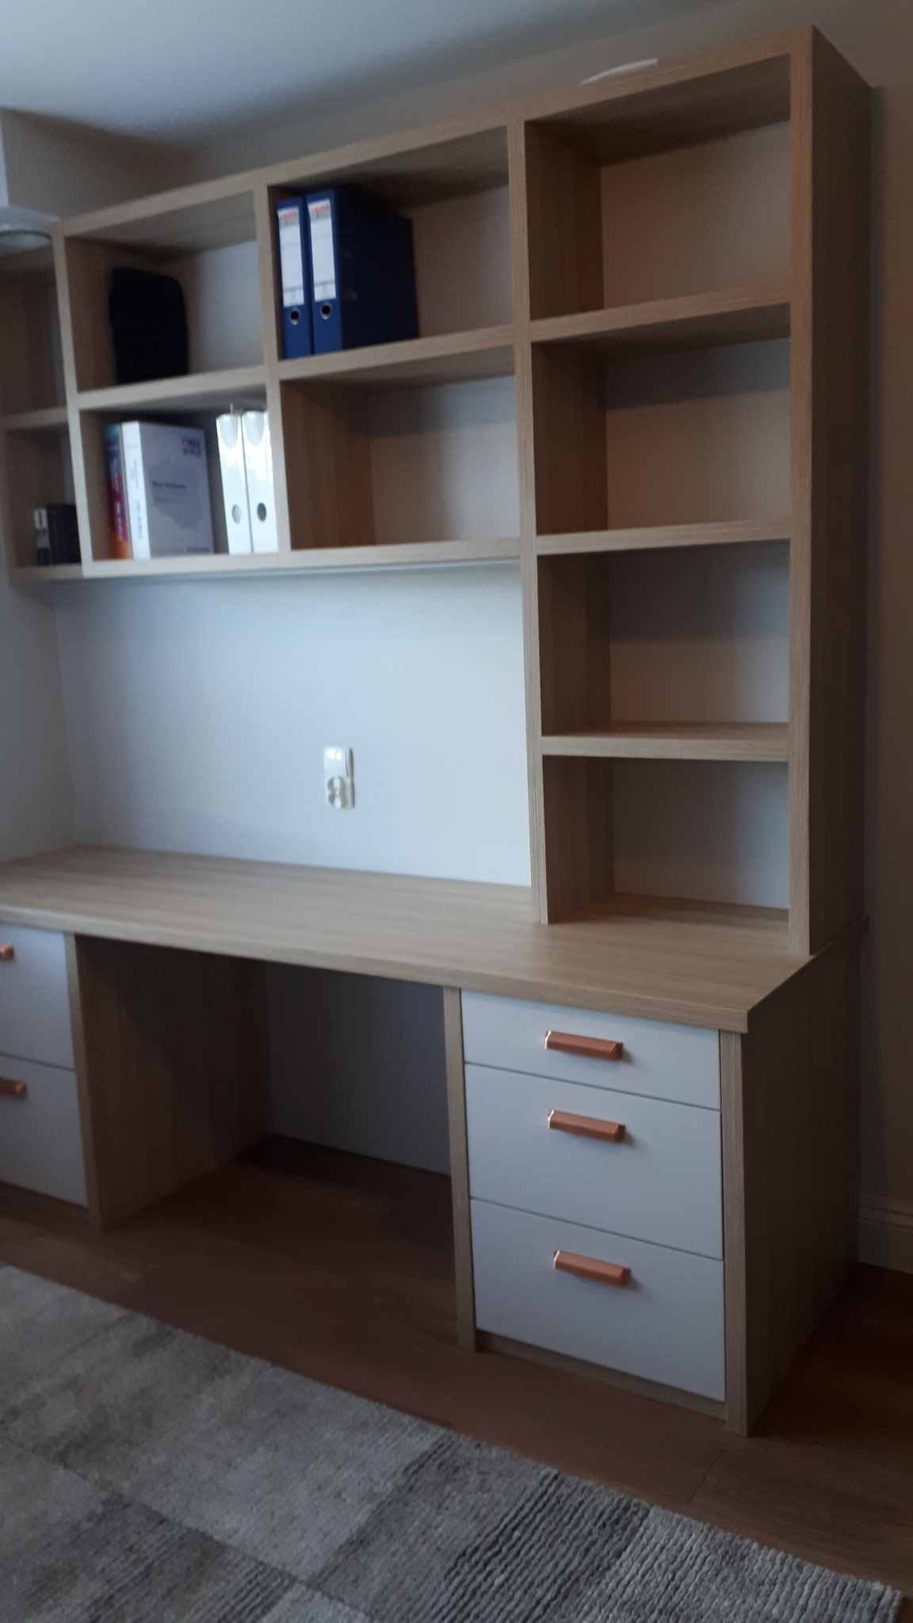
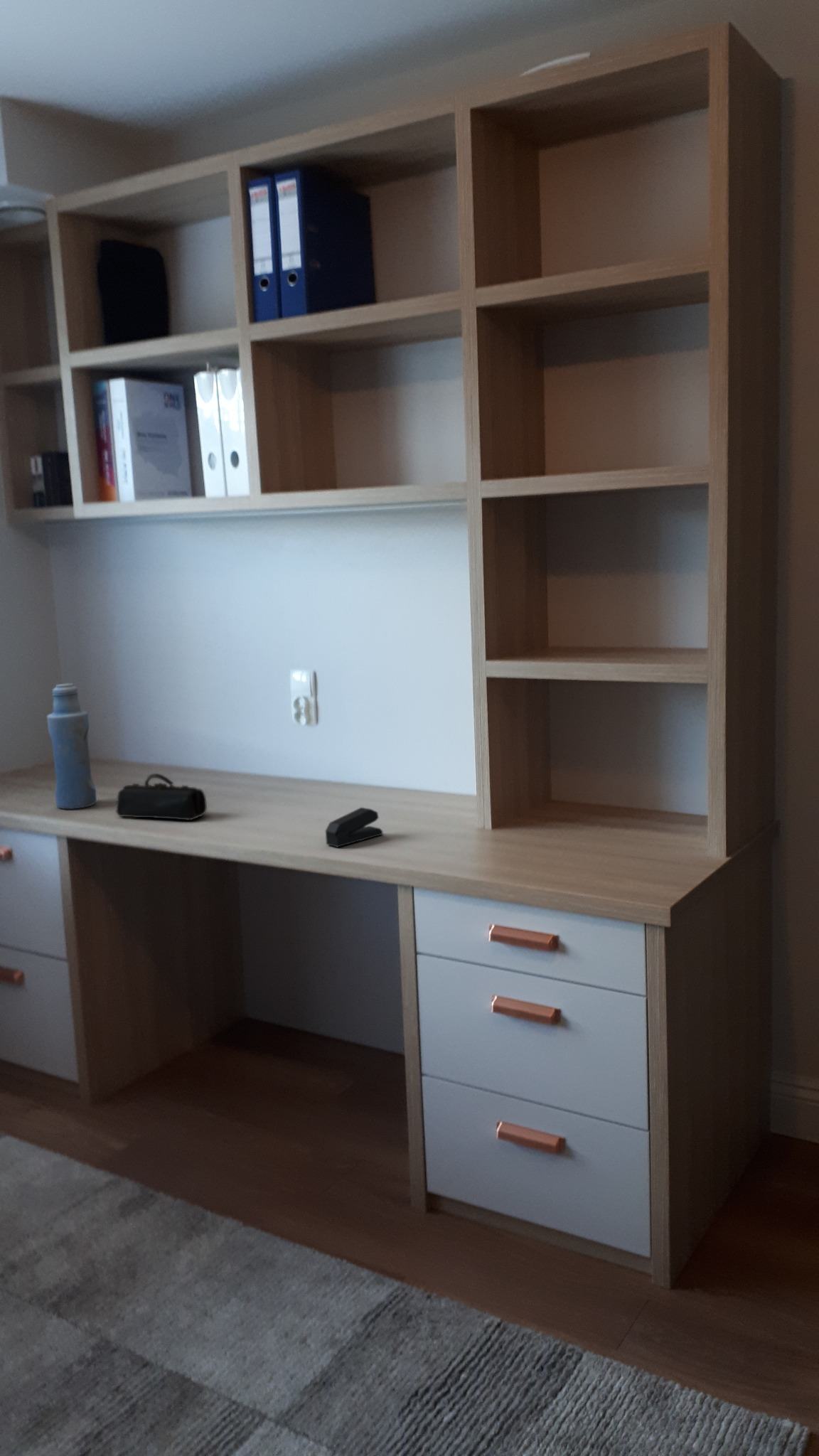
+ bottle [46,683,97,810]
+ stapler [325,807,383,848]
+ pencil case [115,773,208,821]
